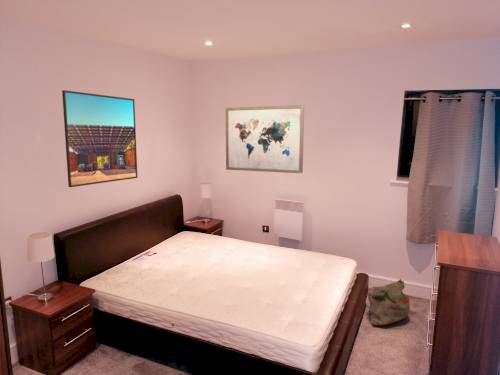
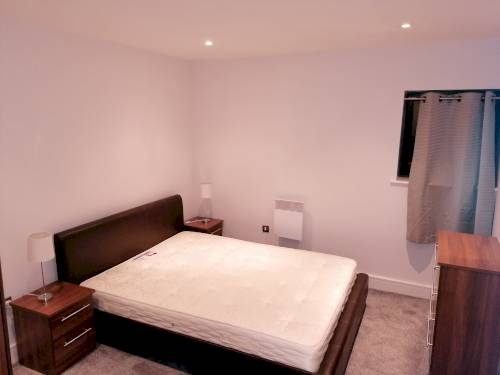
- wall art [225,104,305,174]
- bag [367,278,411,327]
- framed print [61,89,138,188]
